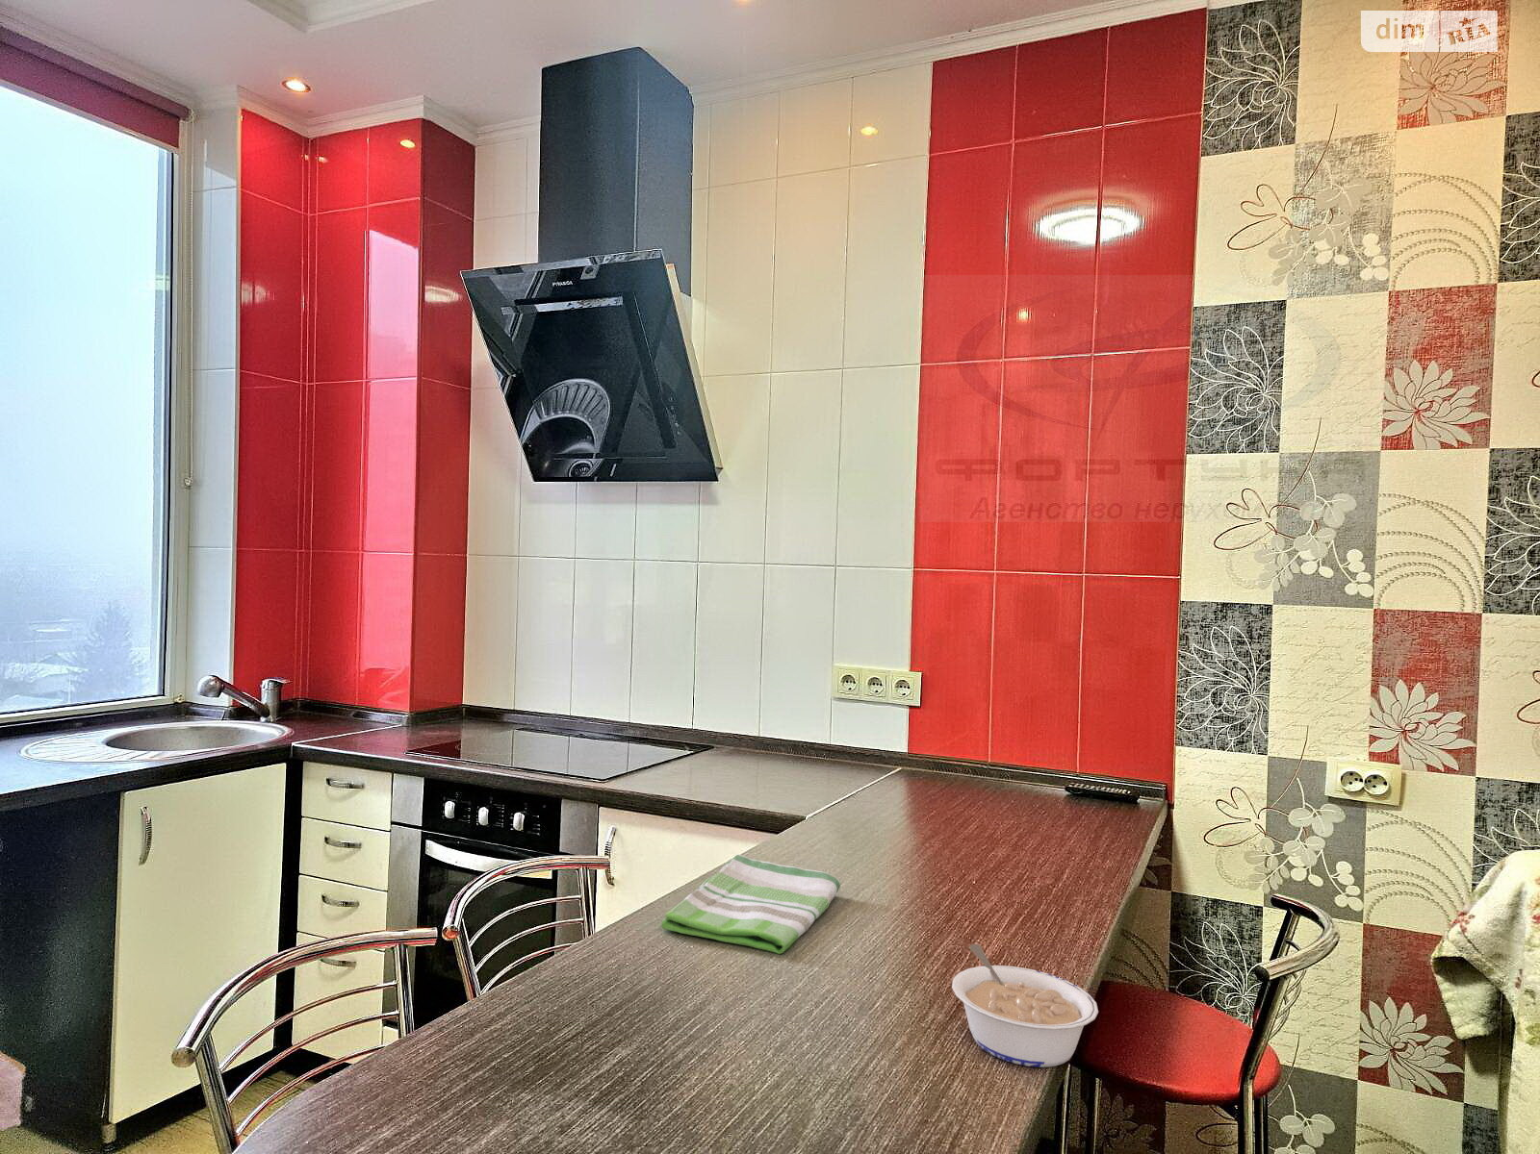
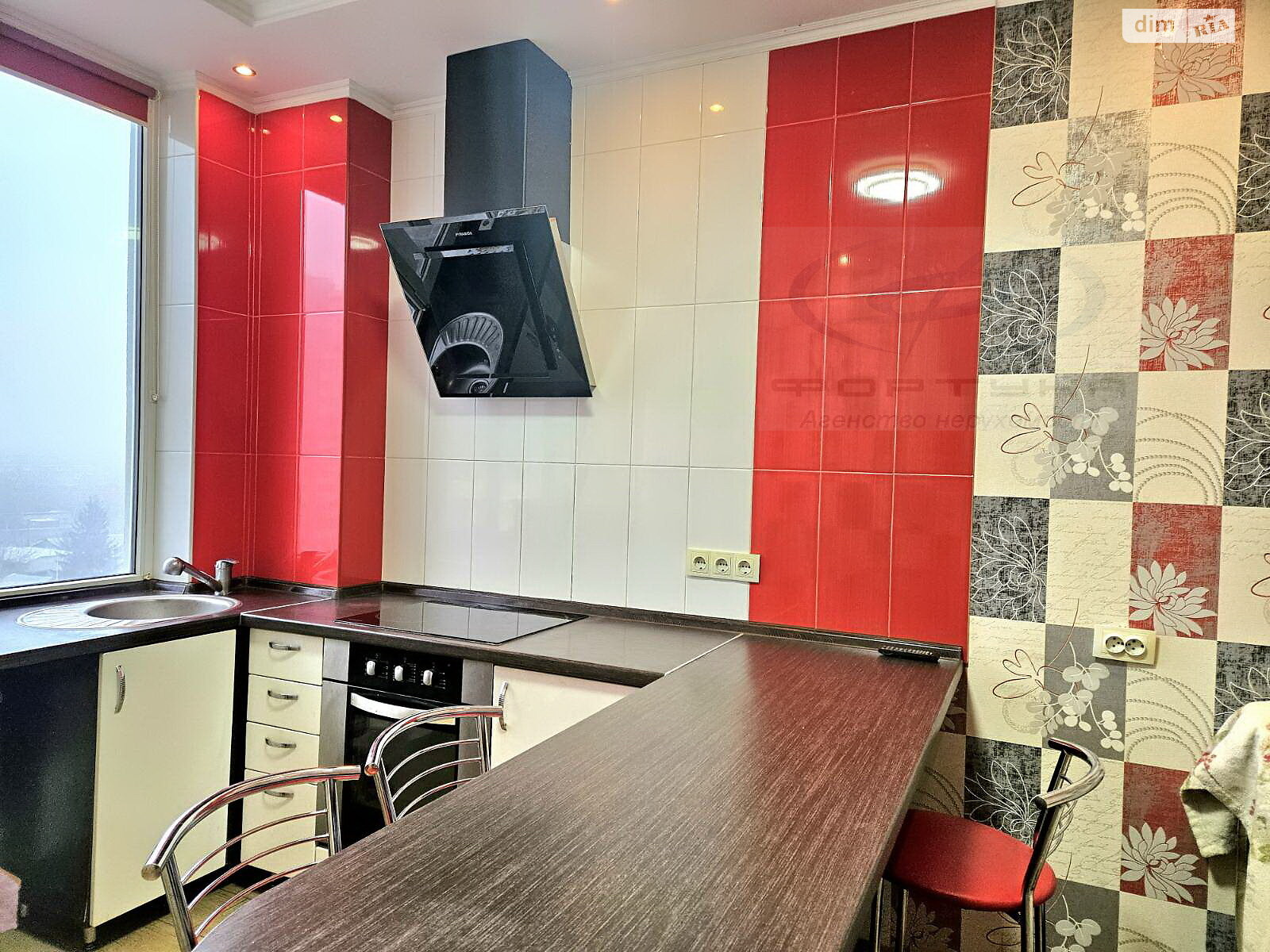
- dish towel [661,853,842,955]
- legume [951,943,1099,1068]
